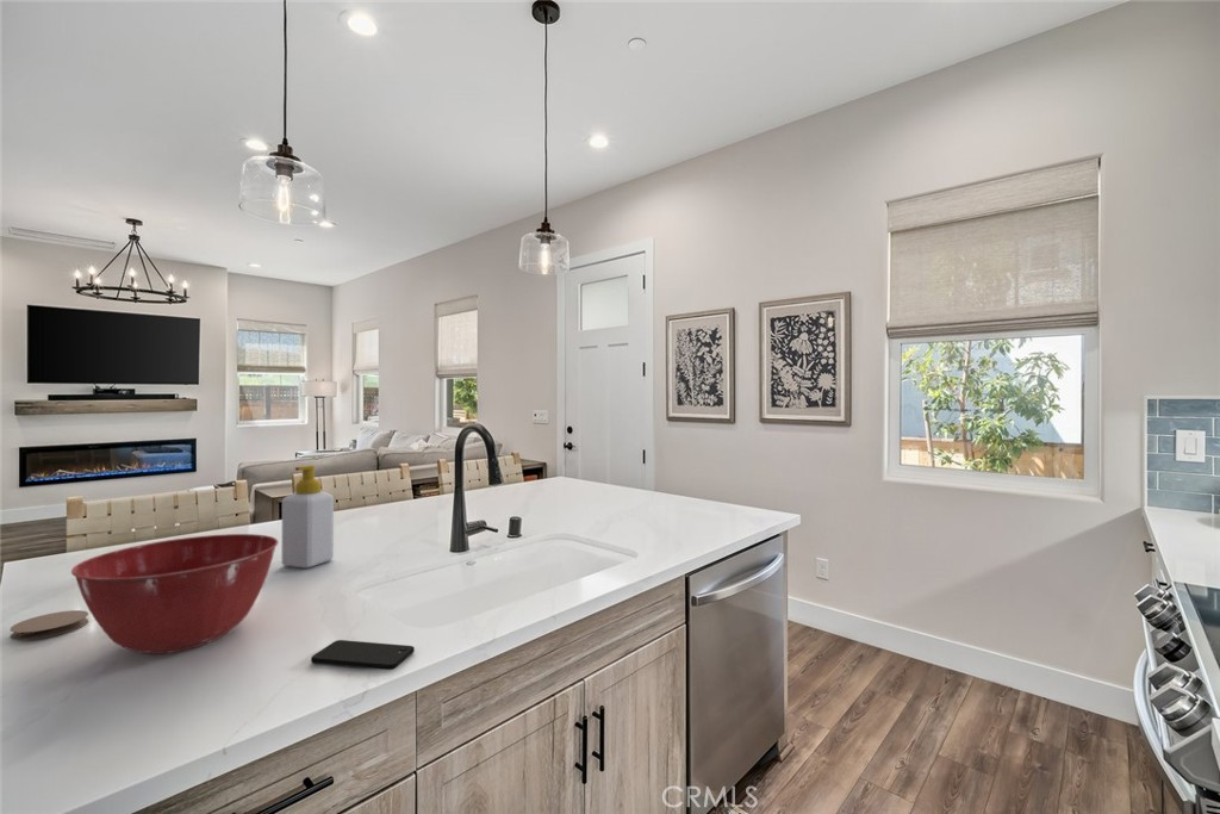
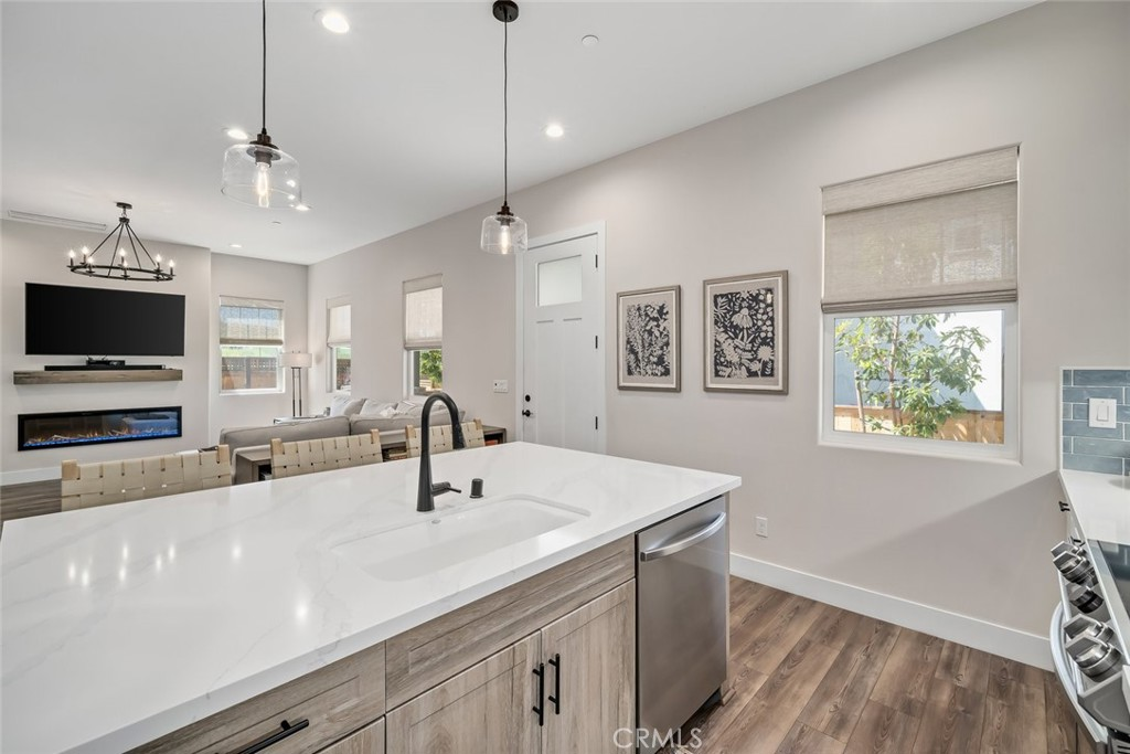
- smartphone [310,639,416,671]
- mixing bowl [70,533,280,655]
- coaster [8,609,89,641]
- soap bottle [280,464,335,568]
